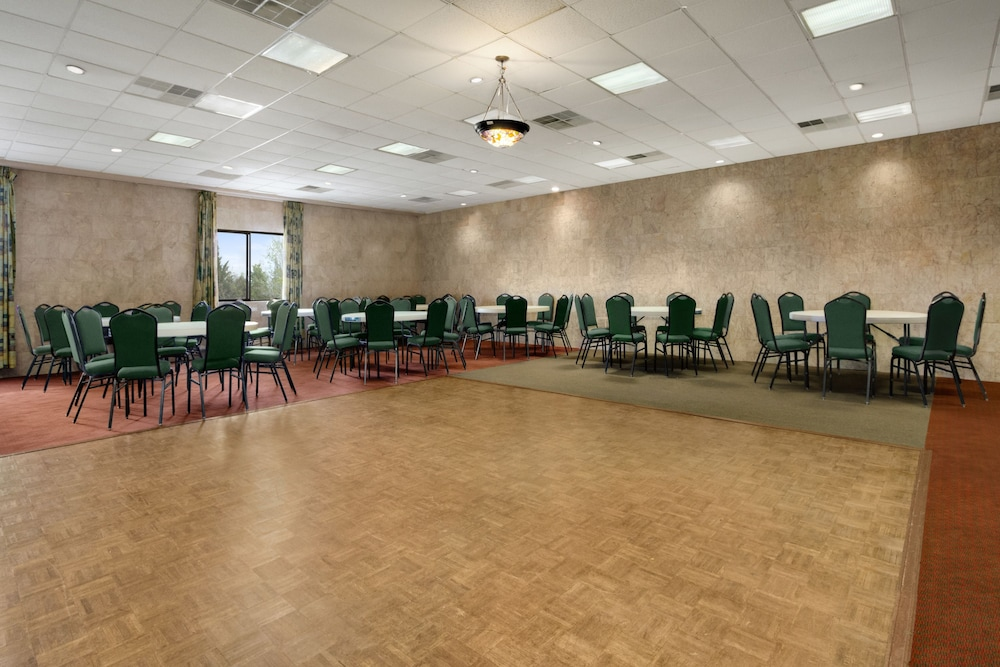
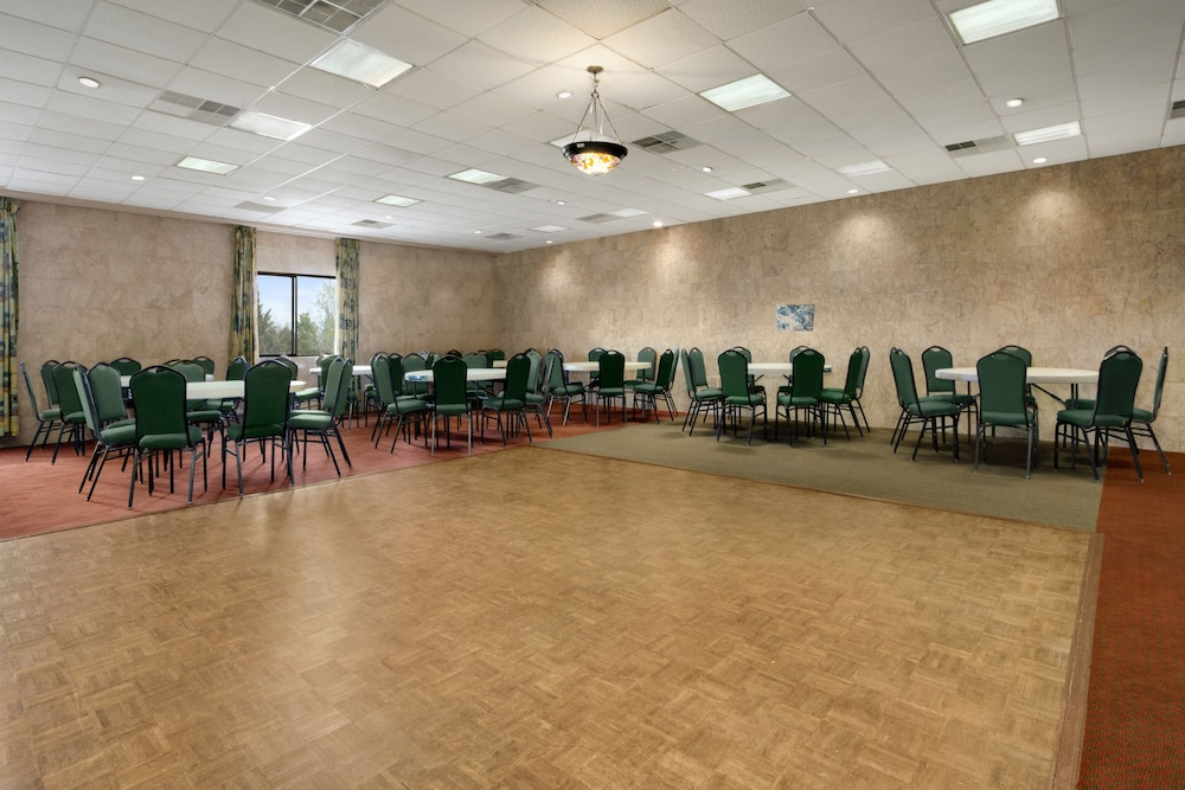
+ wall art [774,303,816,333]
